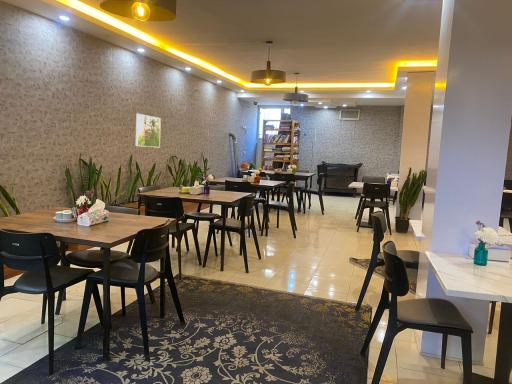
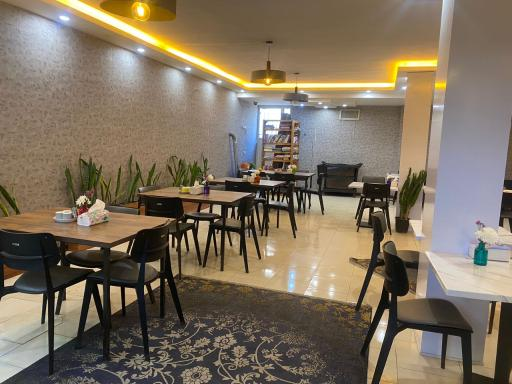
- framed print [135,113,162,148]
